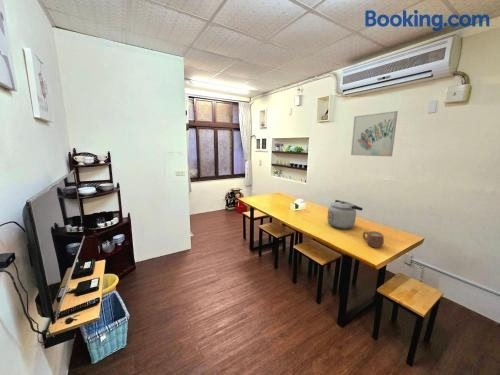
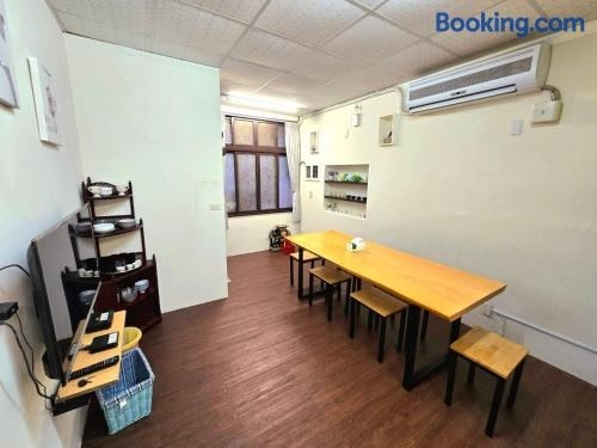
- wall art [350,110,399,158]
- kettle [326,199,364,229]
- mug [362,230,385,249]
